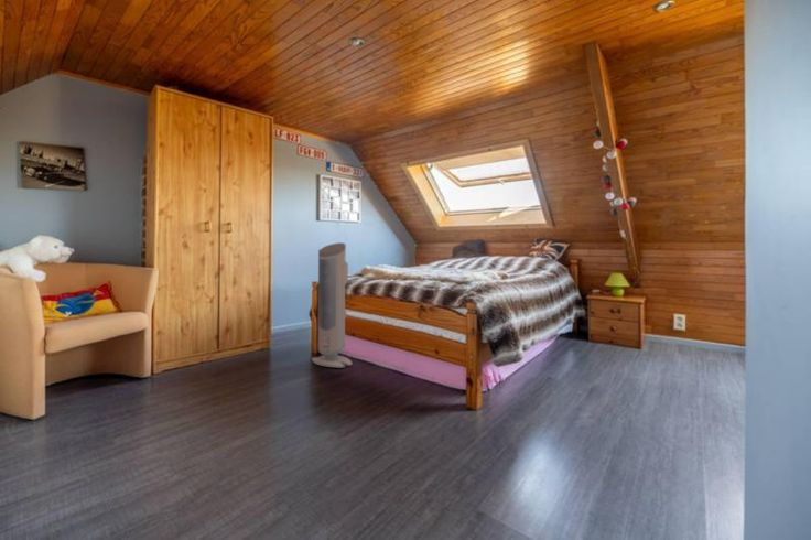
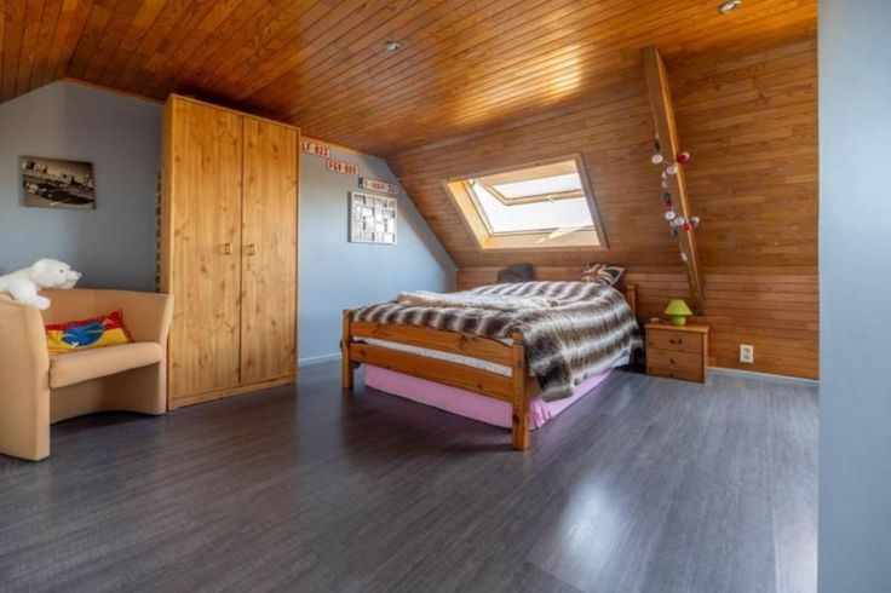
- air purifier [311,241,354,369]
